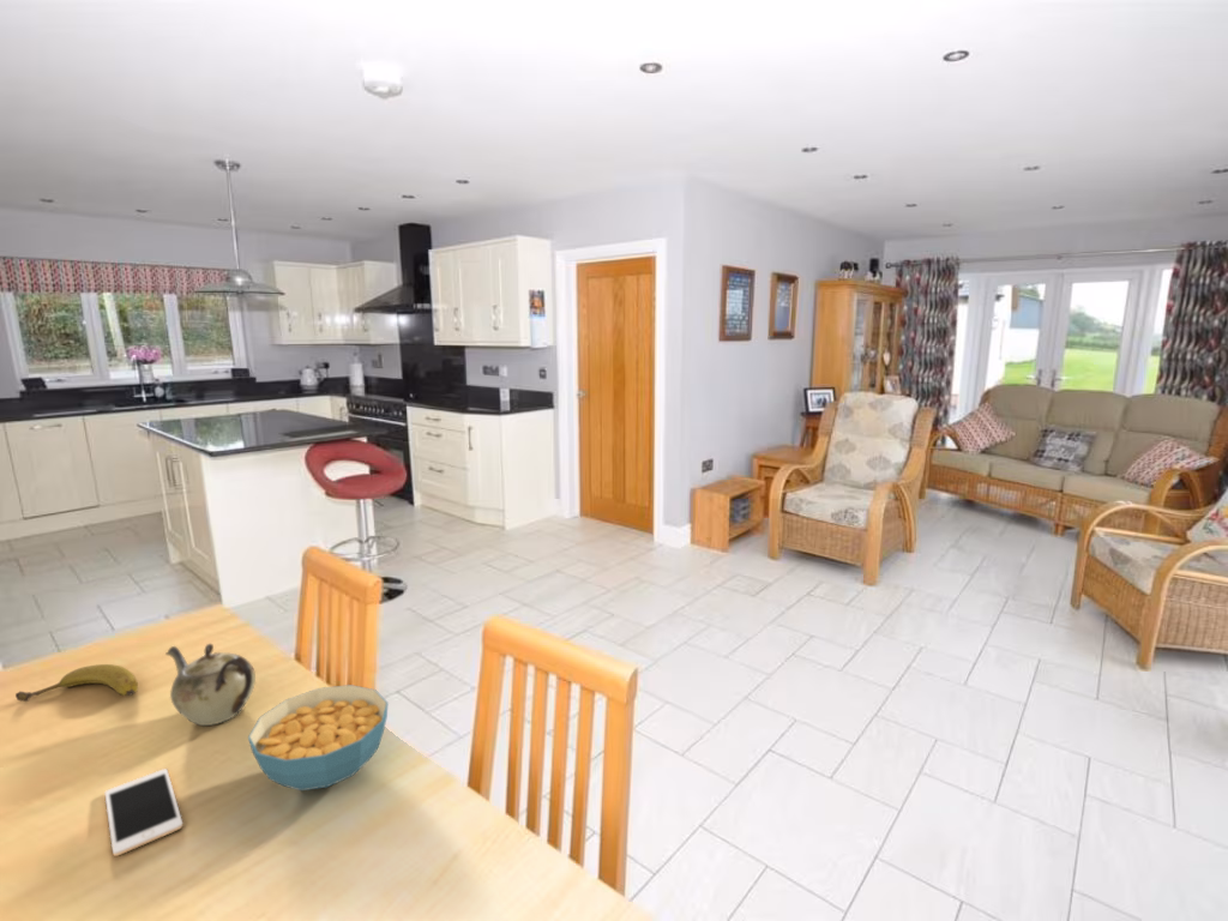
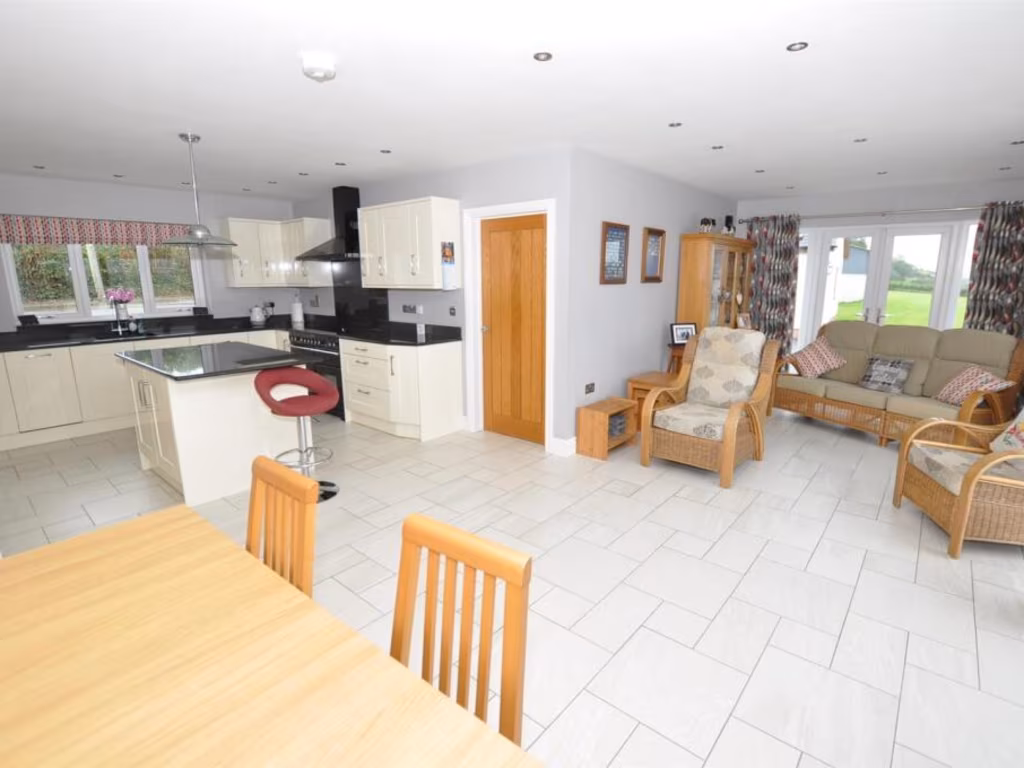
- teapot [164,643,257,727]
- cell phone [104,768,185,857]
- fruit [14,663,139,703]
- cereal bowl [247,684,390,791]
